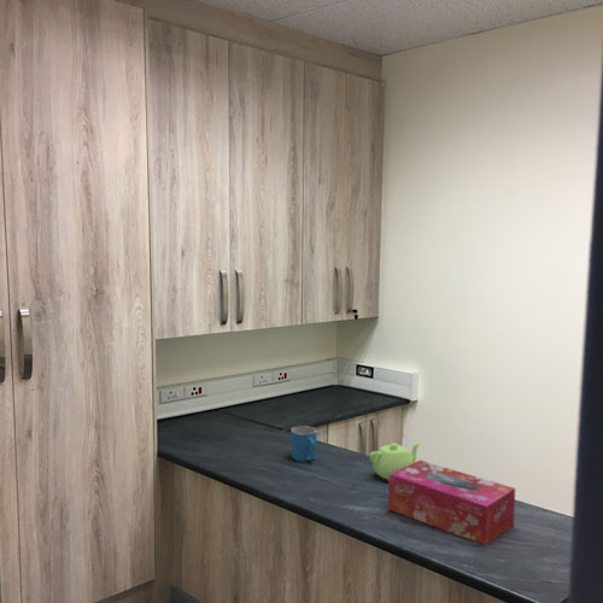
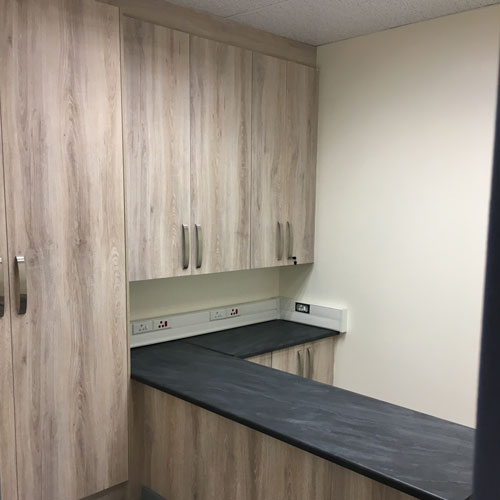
- teapot [368,441,422,482]
- tissue box [387,459,516,546]
- mug [289,425,318,463]
